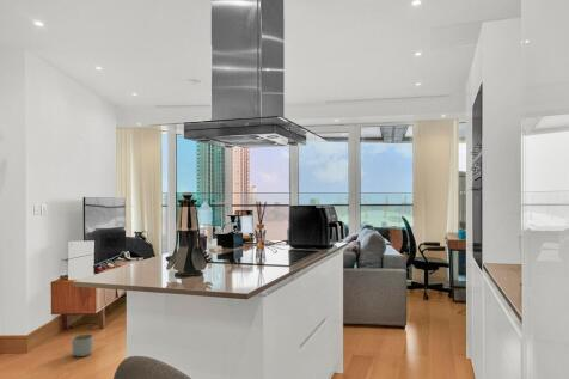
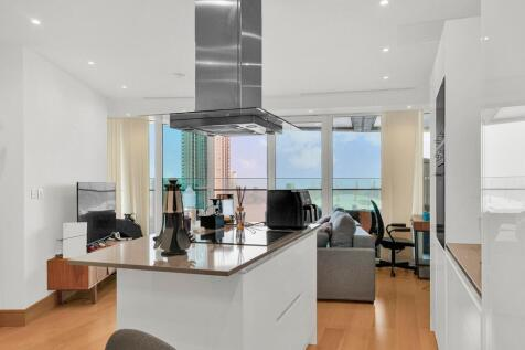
- planter [71,332,94,357]
